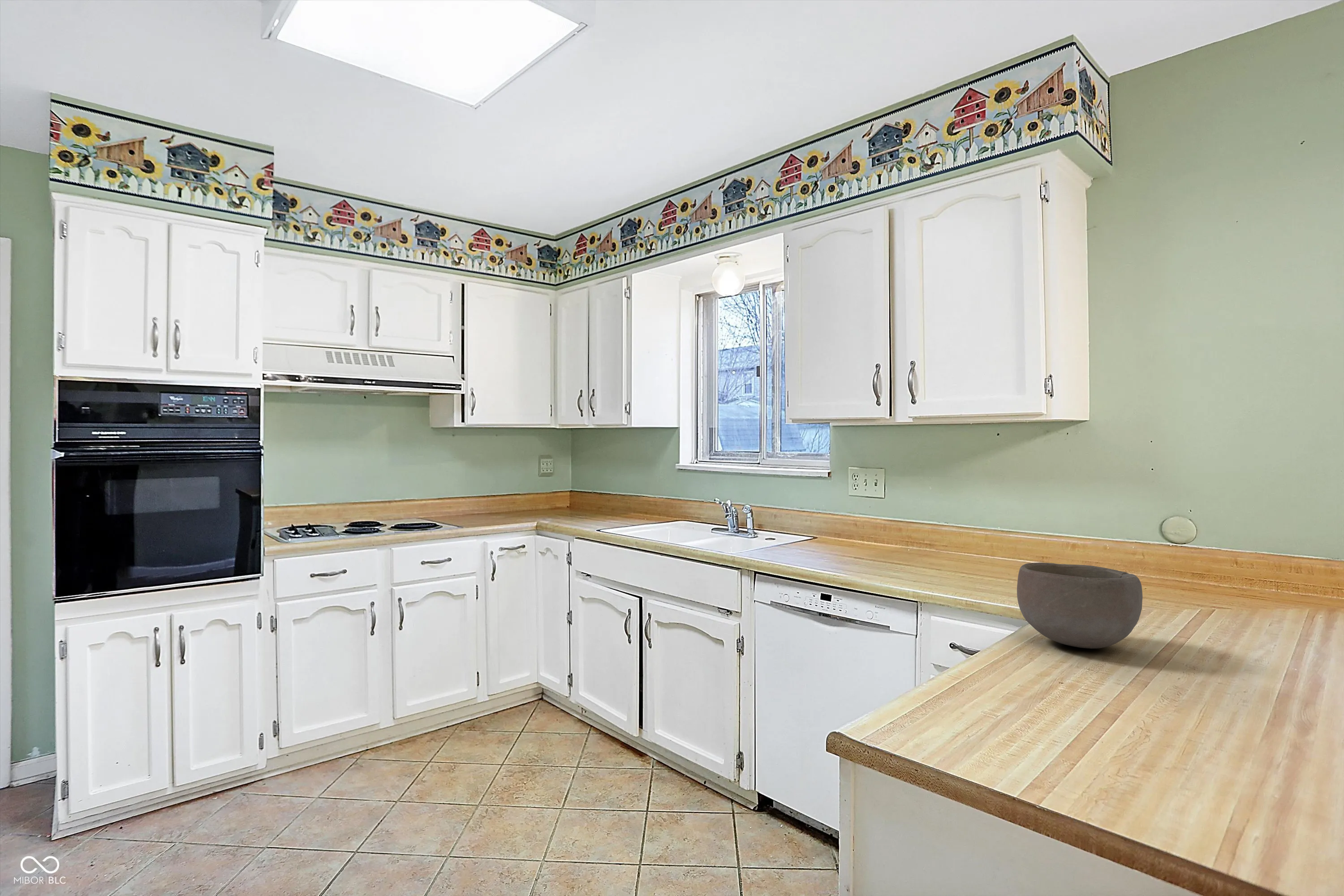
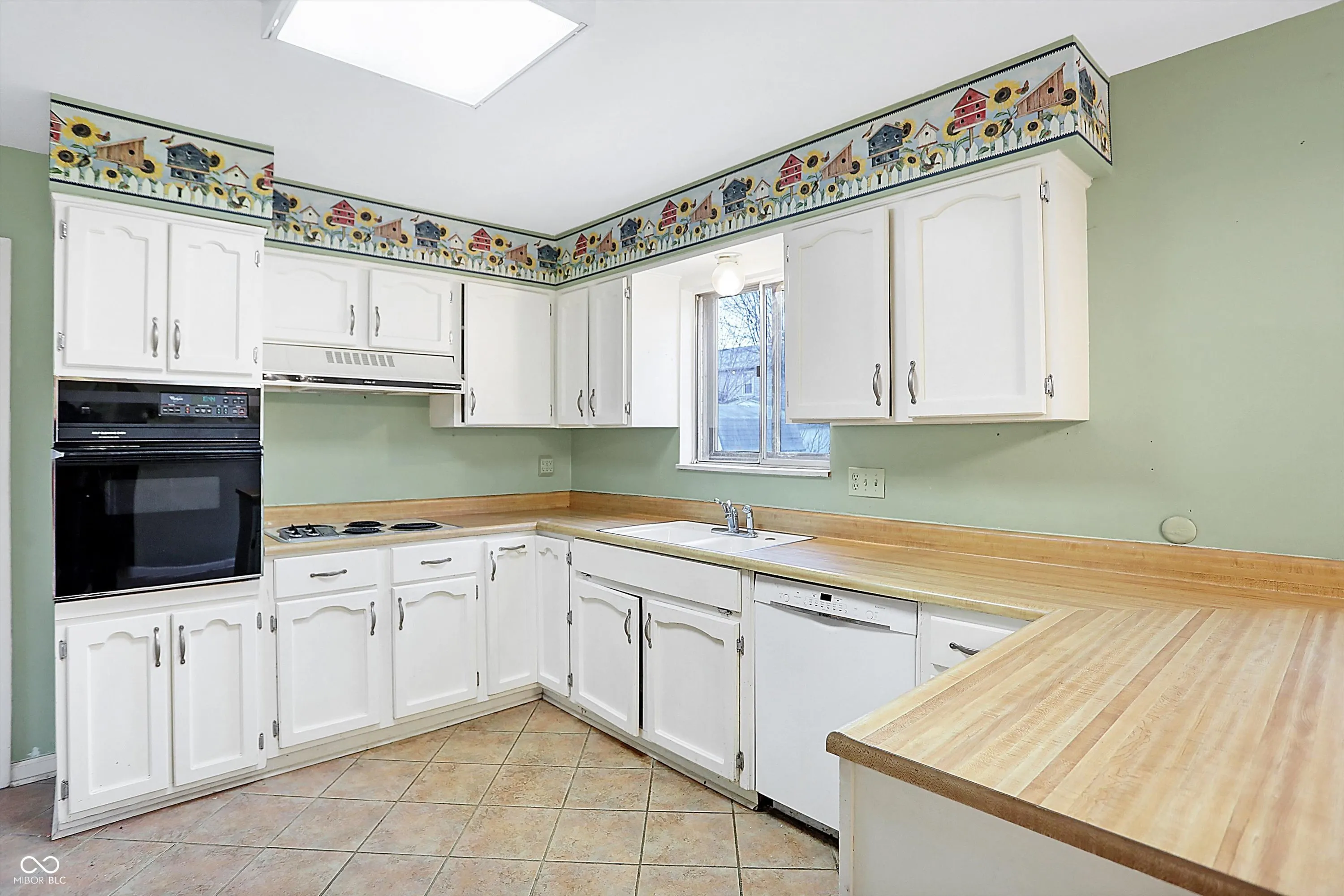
- bowl [1017,562,1143,649]
